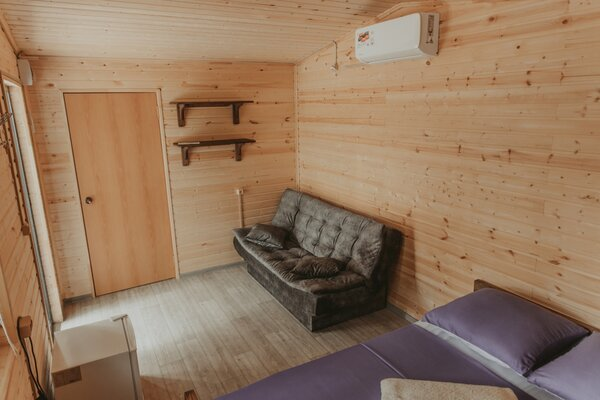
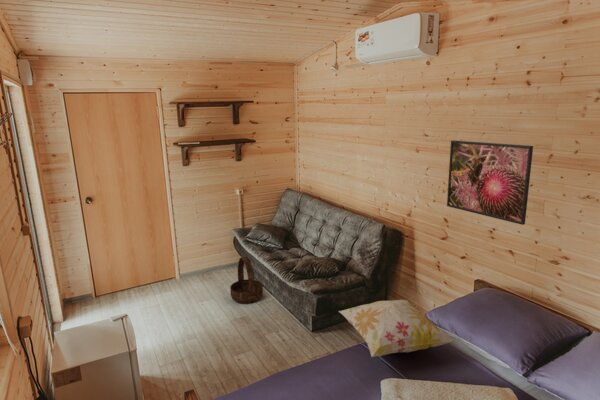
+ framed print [446,139,534,226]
+ decorative pillow [338,299,456,358]
+ basket [229,256,264,304]
